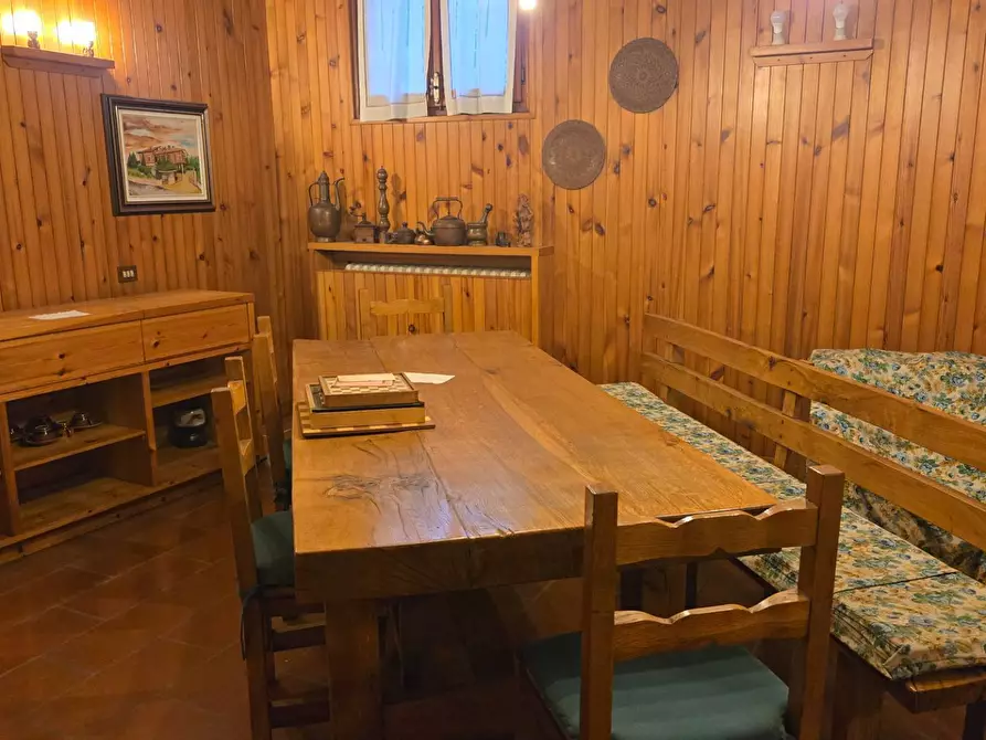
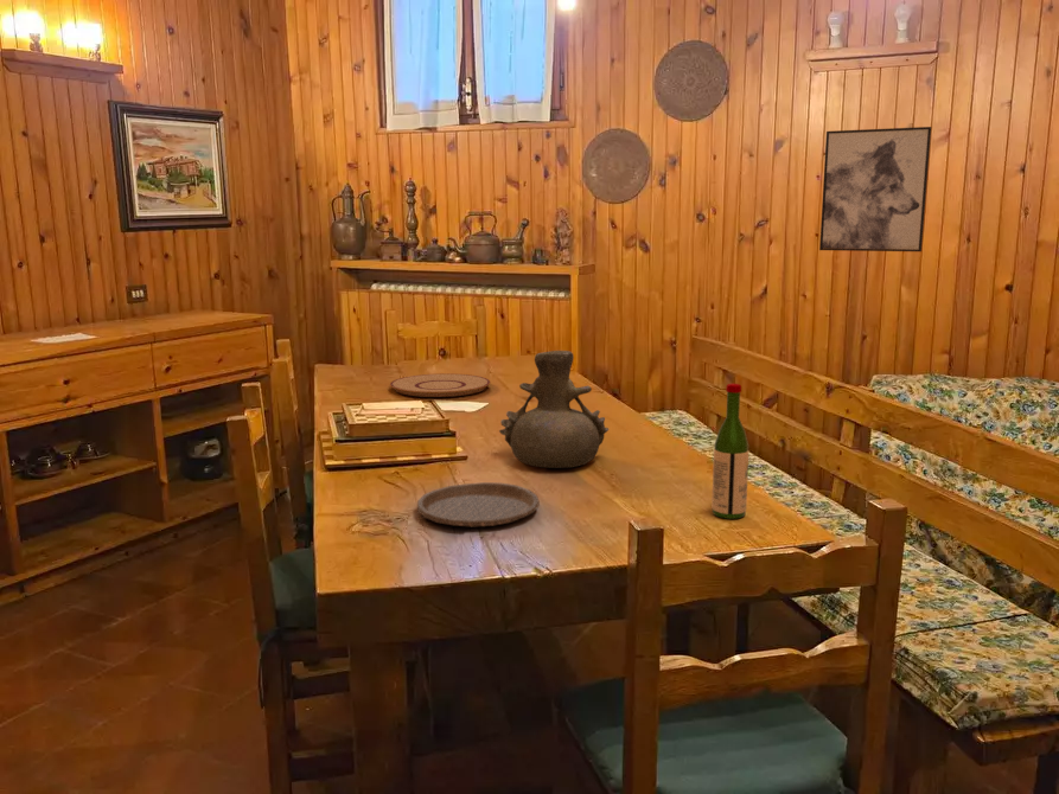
+ plate [416,481,541,527]
+ wall art [818,126,932,252]
+ plate [389,373,492,398]
+ wine bottle [710,383,749,520]
+ vase [498,350,610,469]
